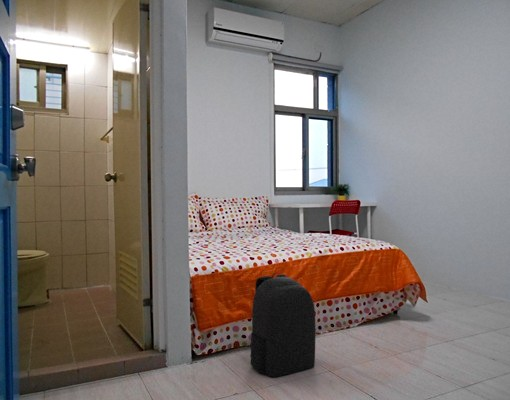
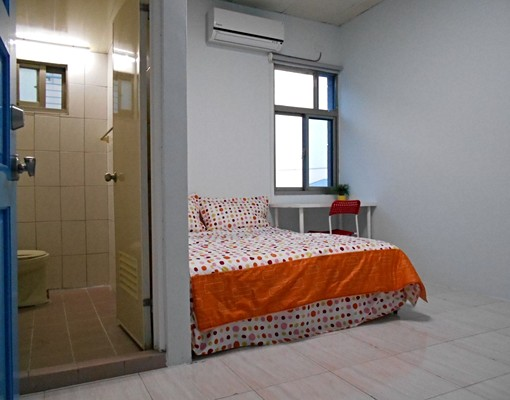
- backpack [249,271,316,378]
